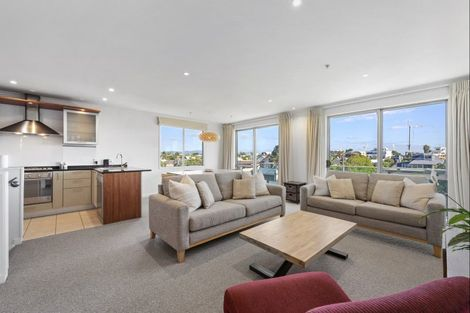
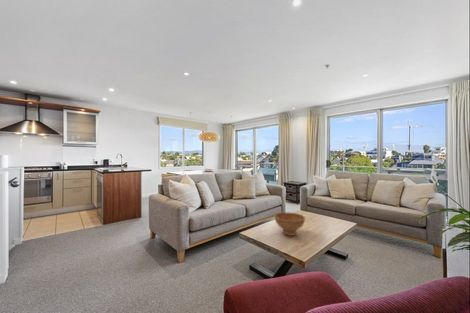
+ bowl [273,212,306,237]
